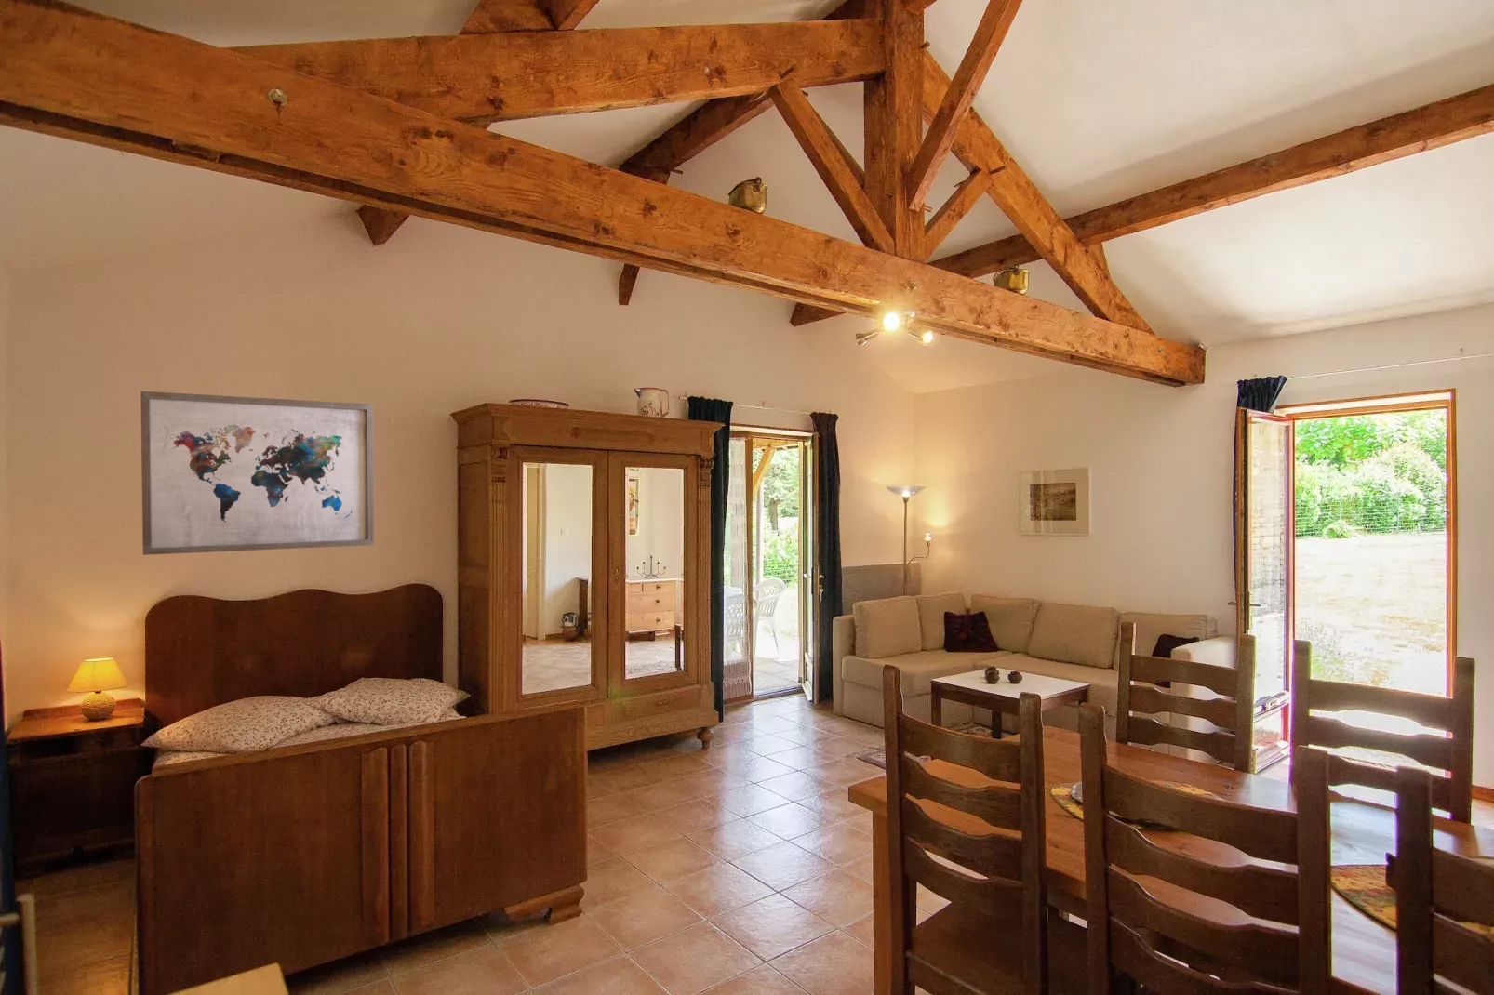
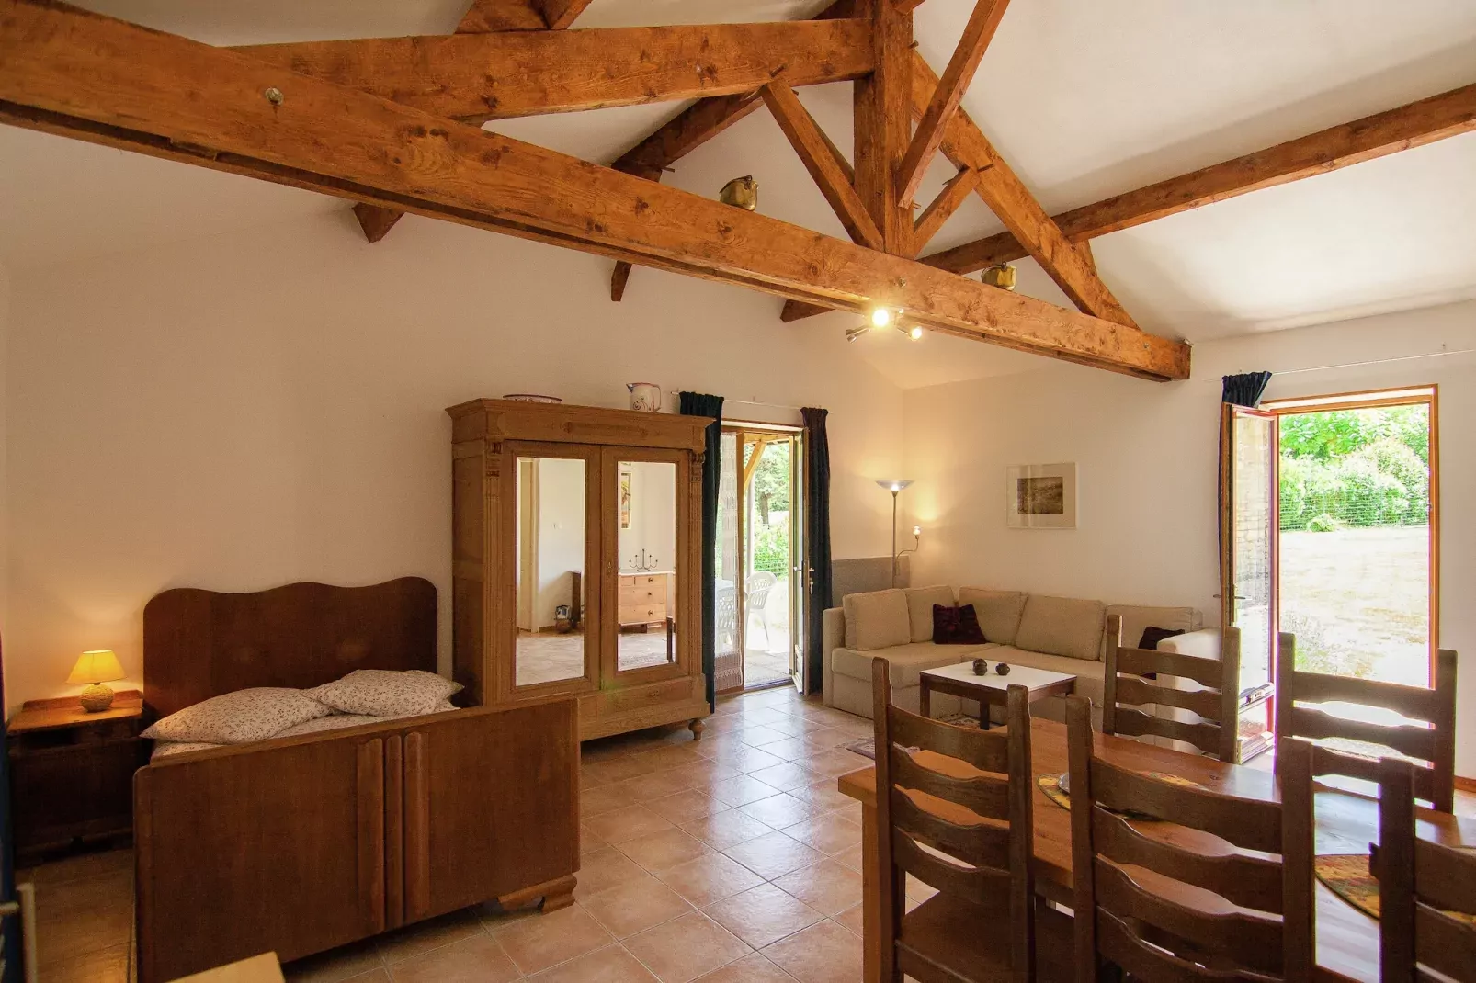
- wall art [140,391,375,556]
